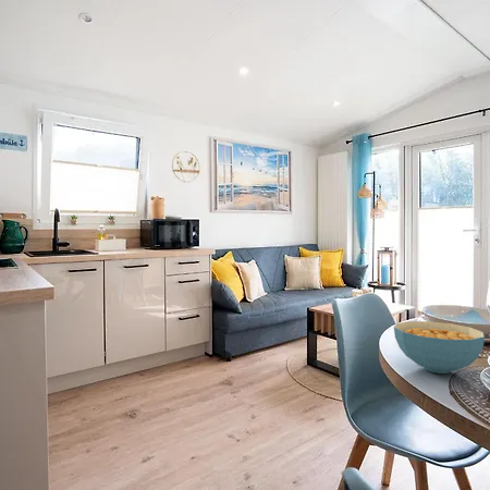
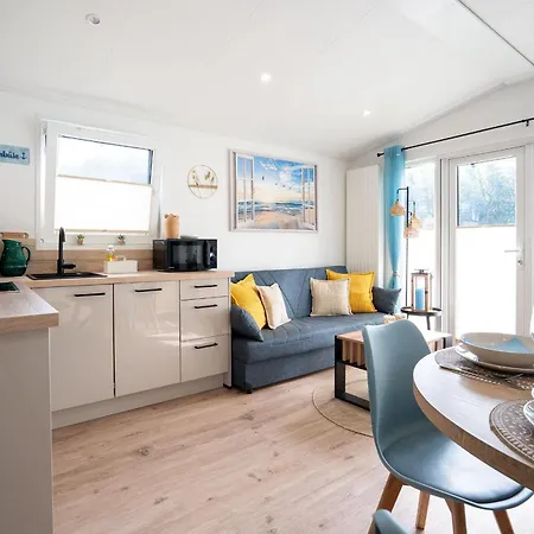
- cereal bowl [393,320,486,375]
